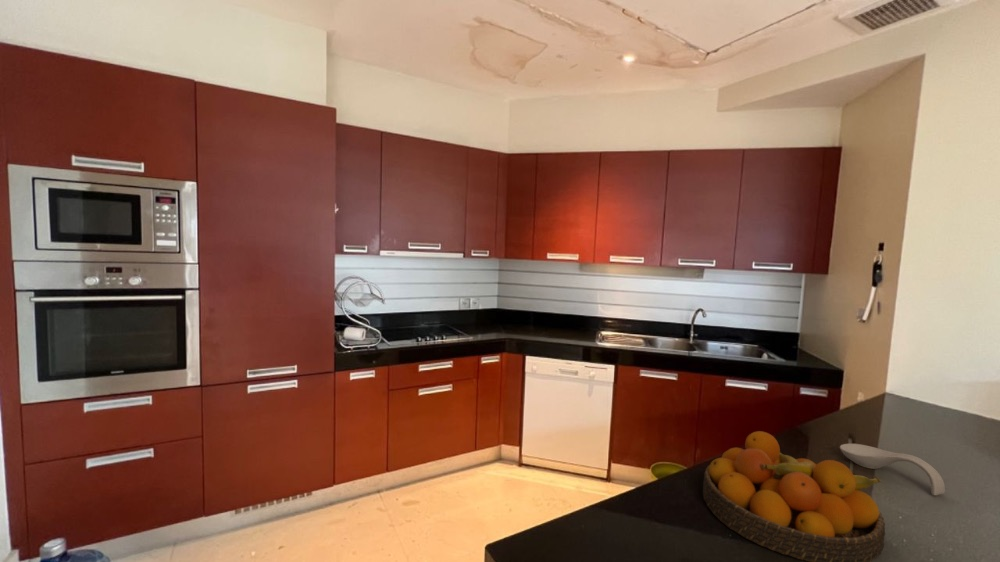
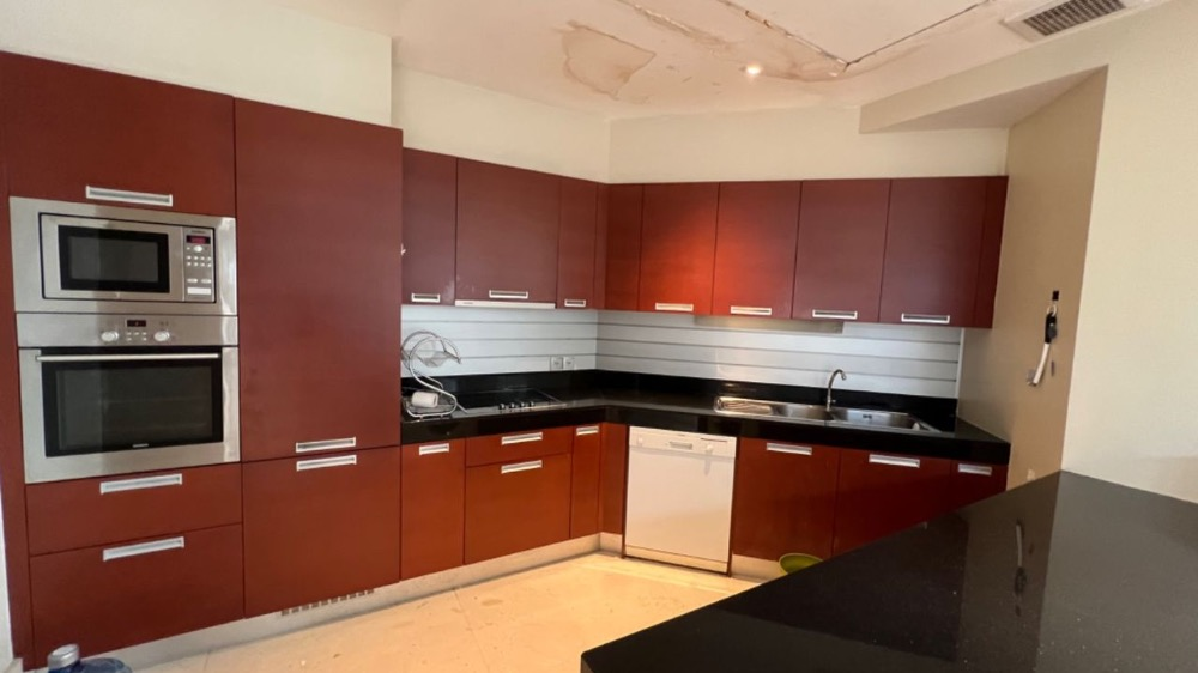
- spoon rest [839,443,946,496]
- fruit bowl [702,430,886,562]
